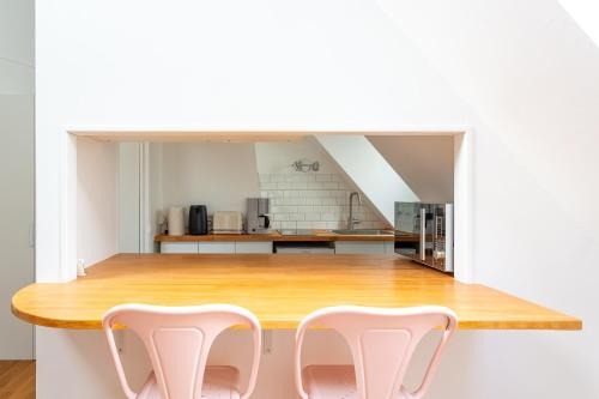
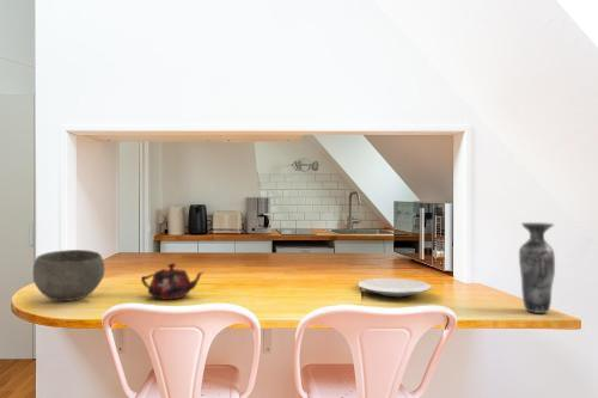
+ vase [518,221,556,314]
+ teapot [140,262,205,301]
+ bowl [32,249,105,302]
+ plate [356,277,433,299]
